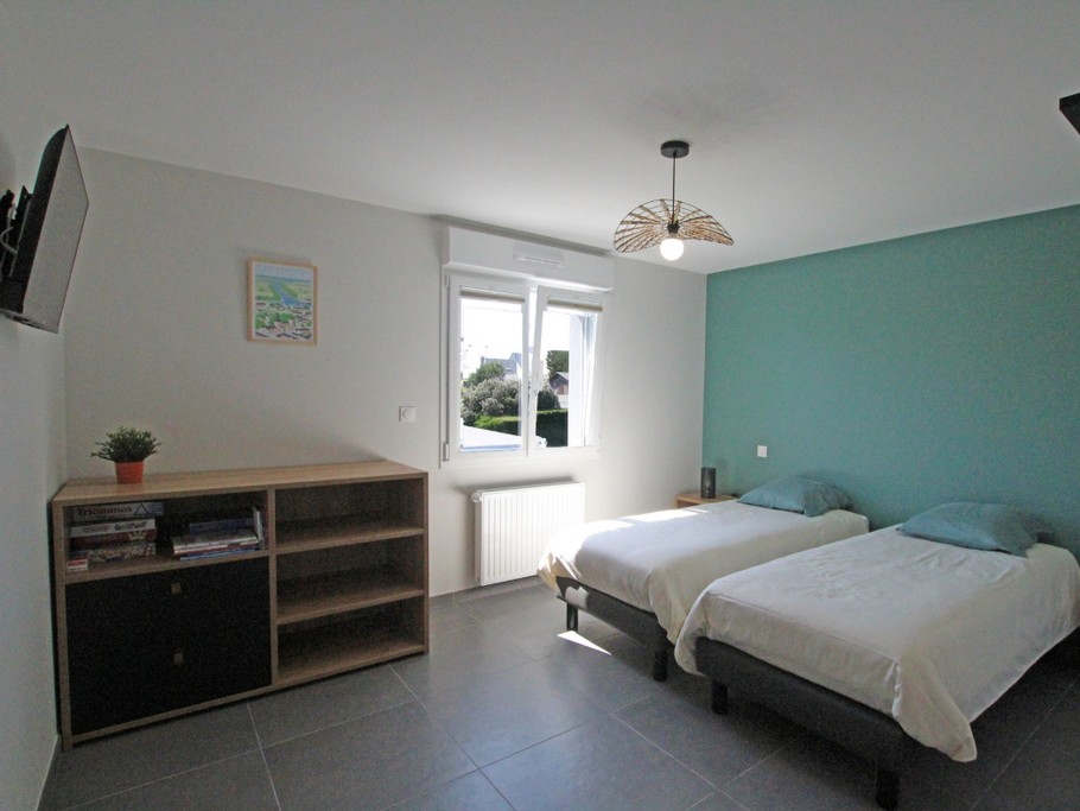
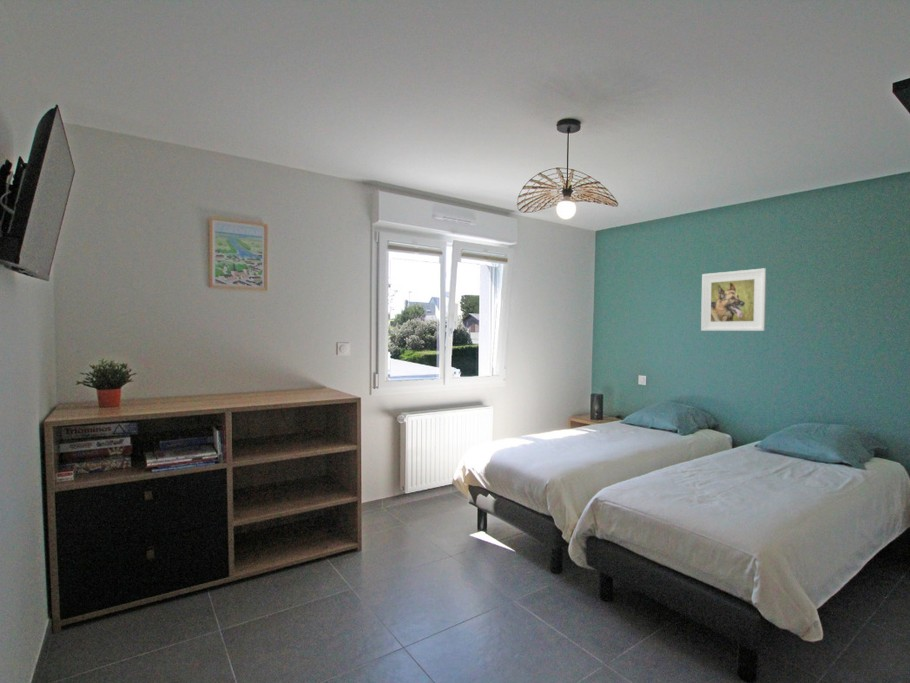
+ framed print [700,267,767,332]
